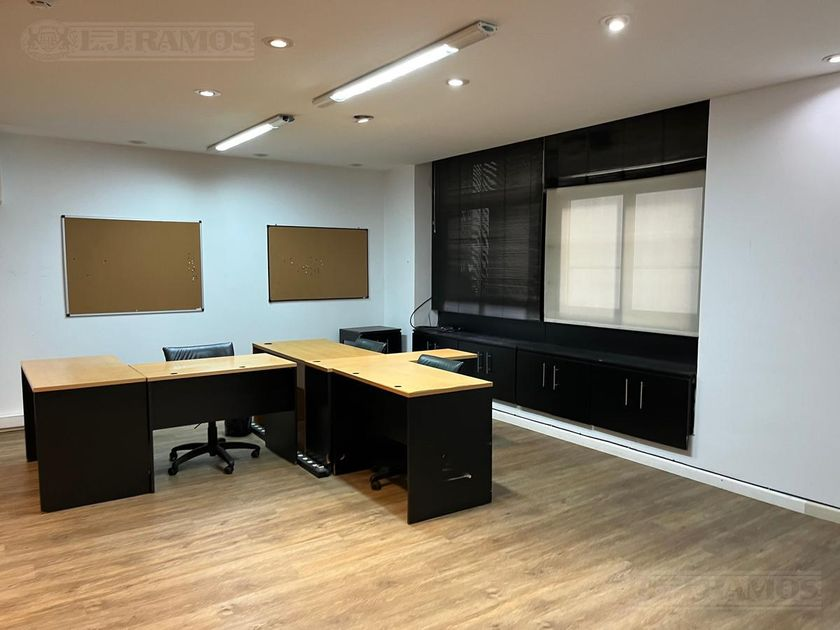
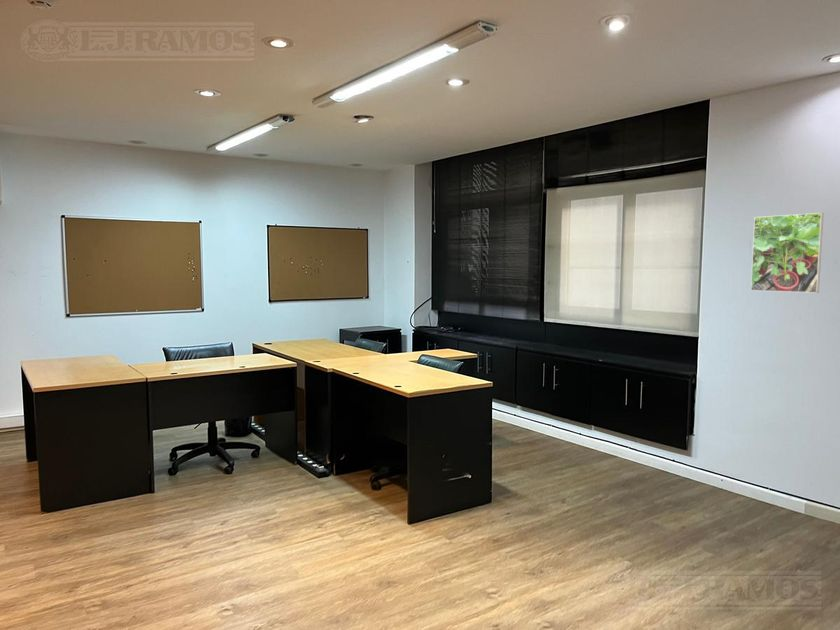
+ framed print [750,212,825,294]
